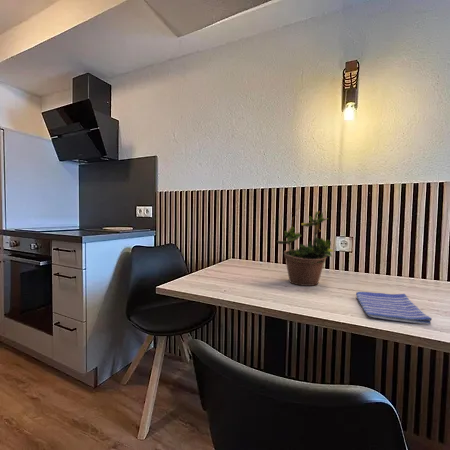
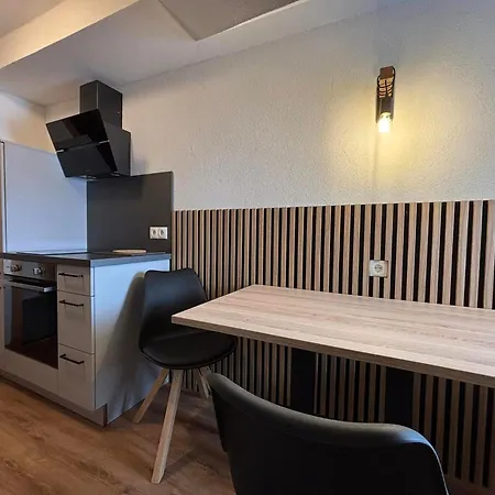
- dish towel [355,291,433,326]
- potted plant [276,210,335,287]
